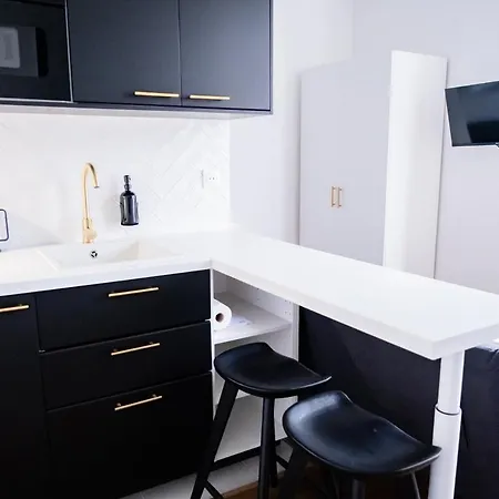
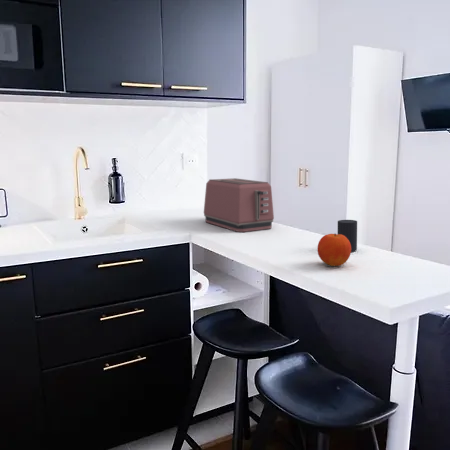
+ toaster [203,177,275,233]
+ fruit [316,233,352,267]
+ cup [337,219,358,252]
